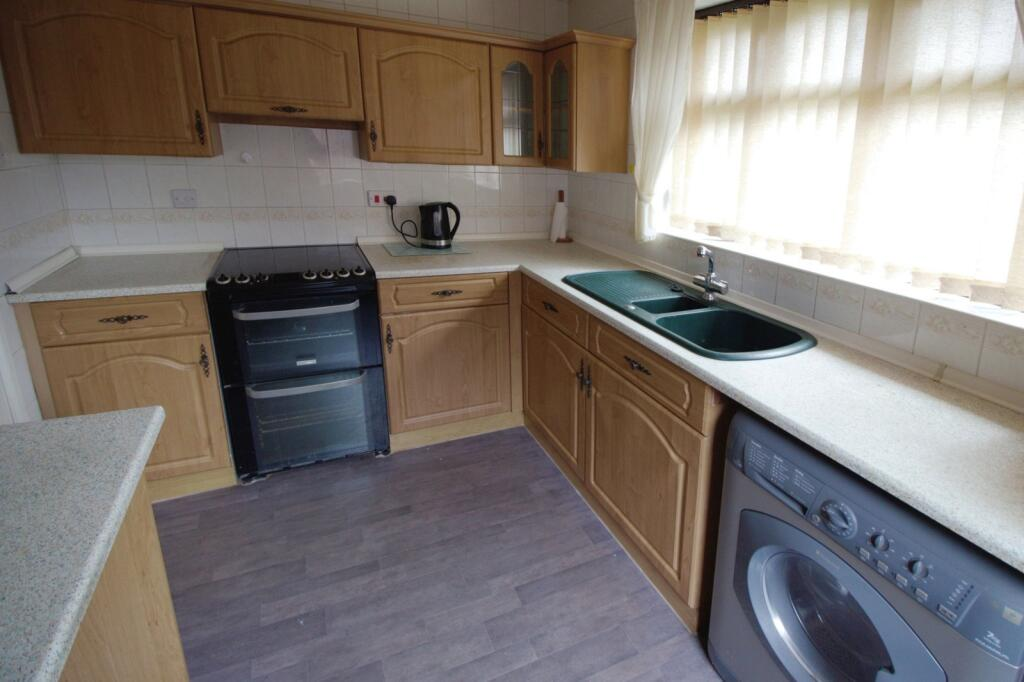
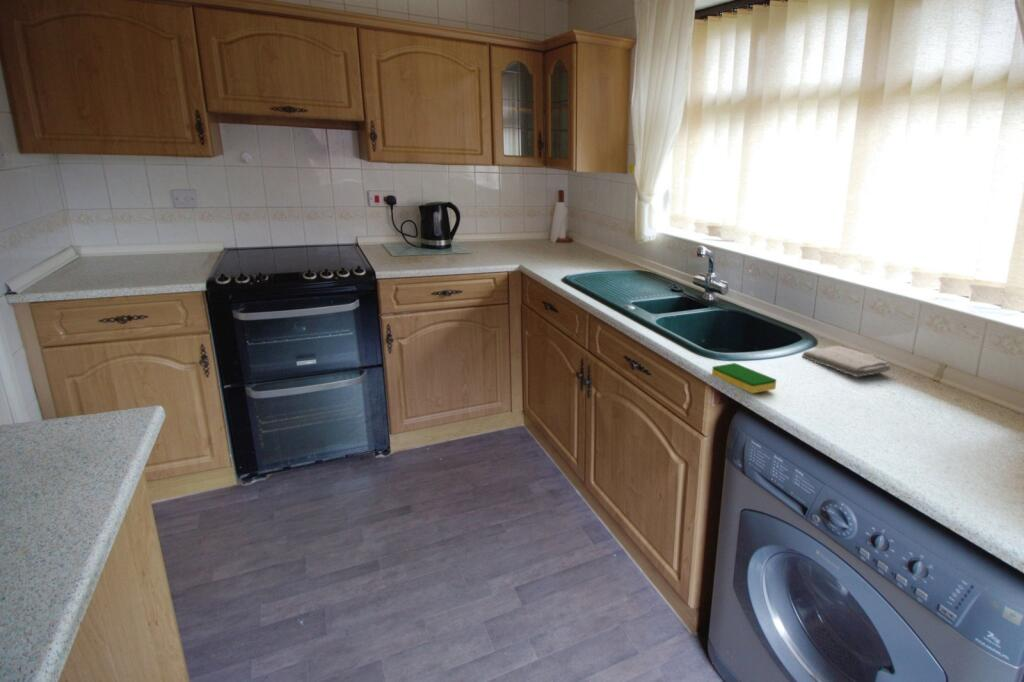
+ washcloth [801,345,892,378]
+ dish sponge [711,362,777,394]
